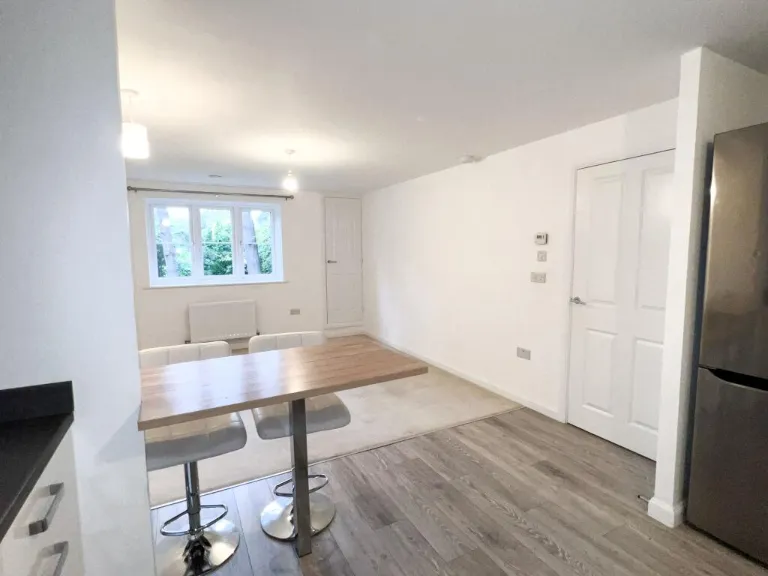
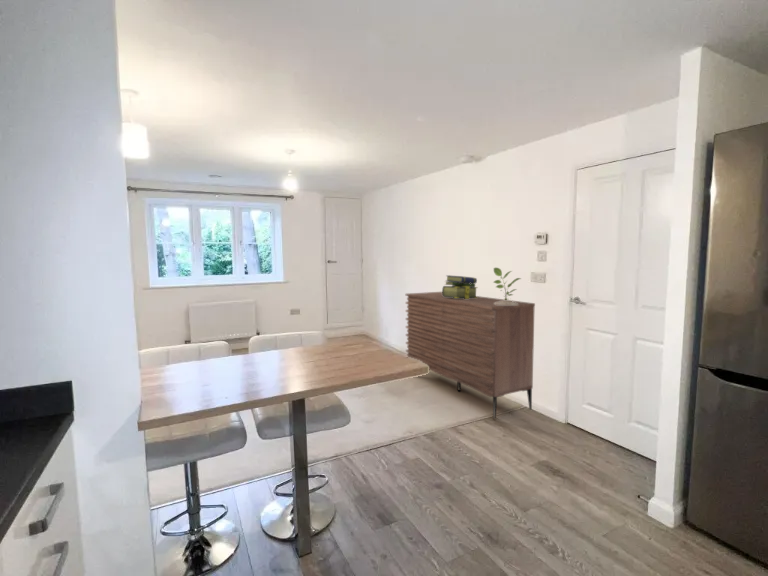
+ sideboard [405,291,536,420]
+ potted plant [492,267,522,305]
+ stack of books [441,274,479,299]
